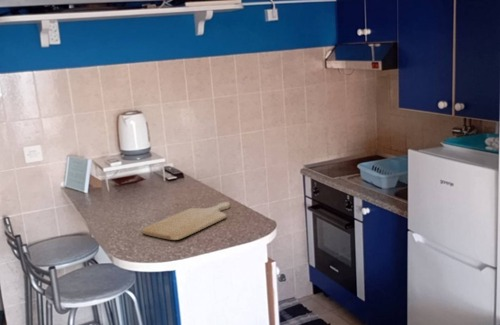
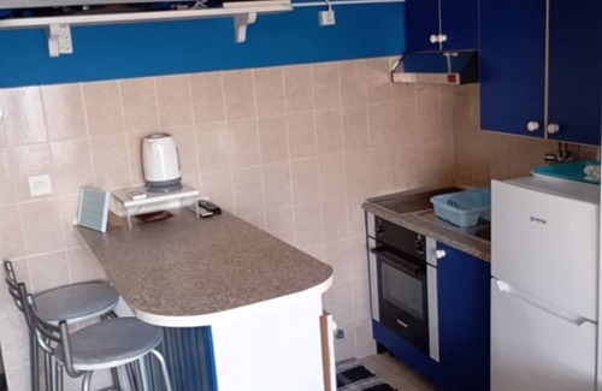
- chopping board [140,201,231,241]
